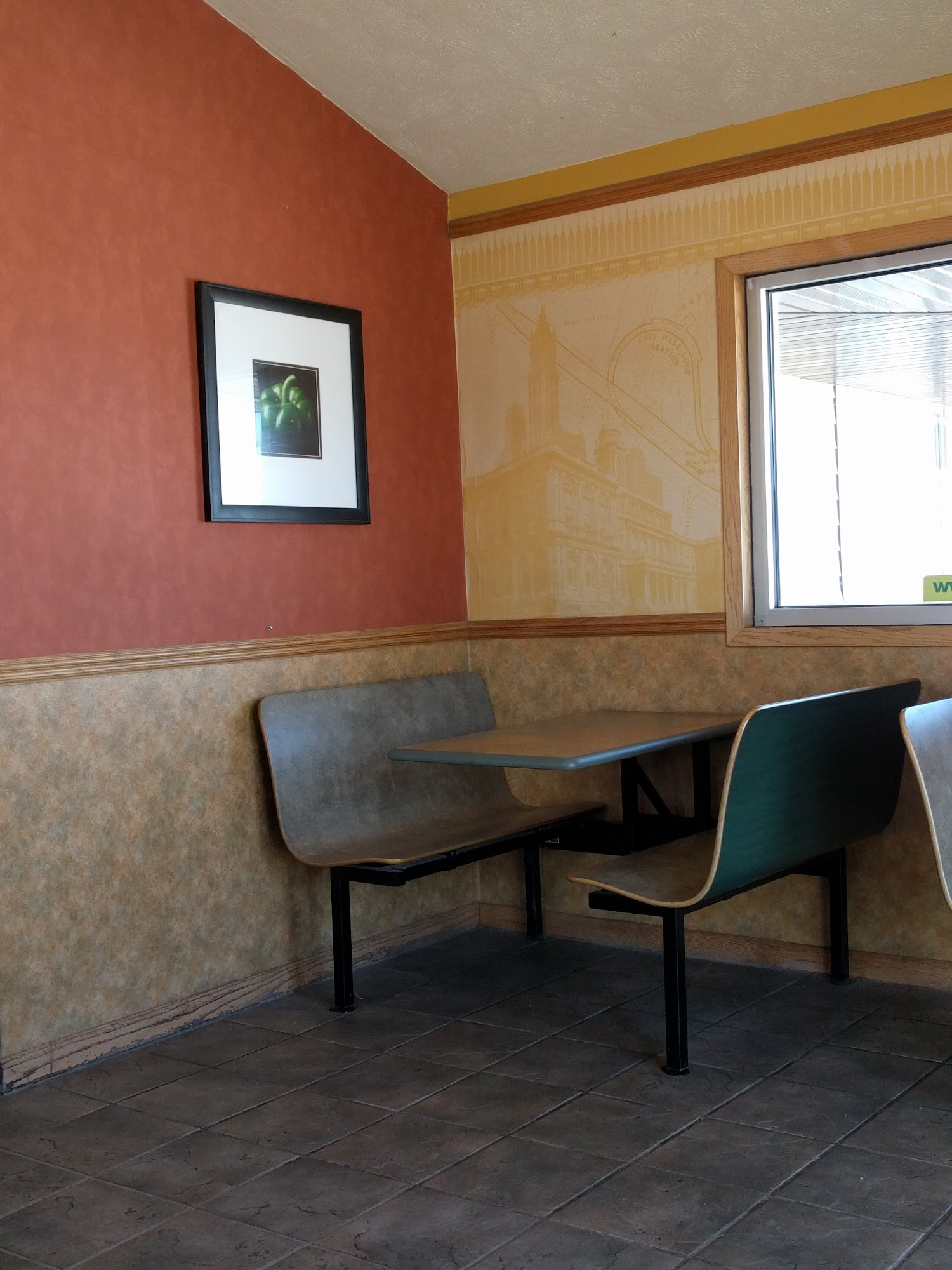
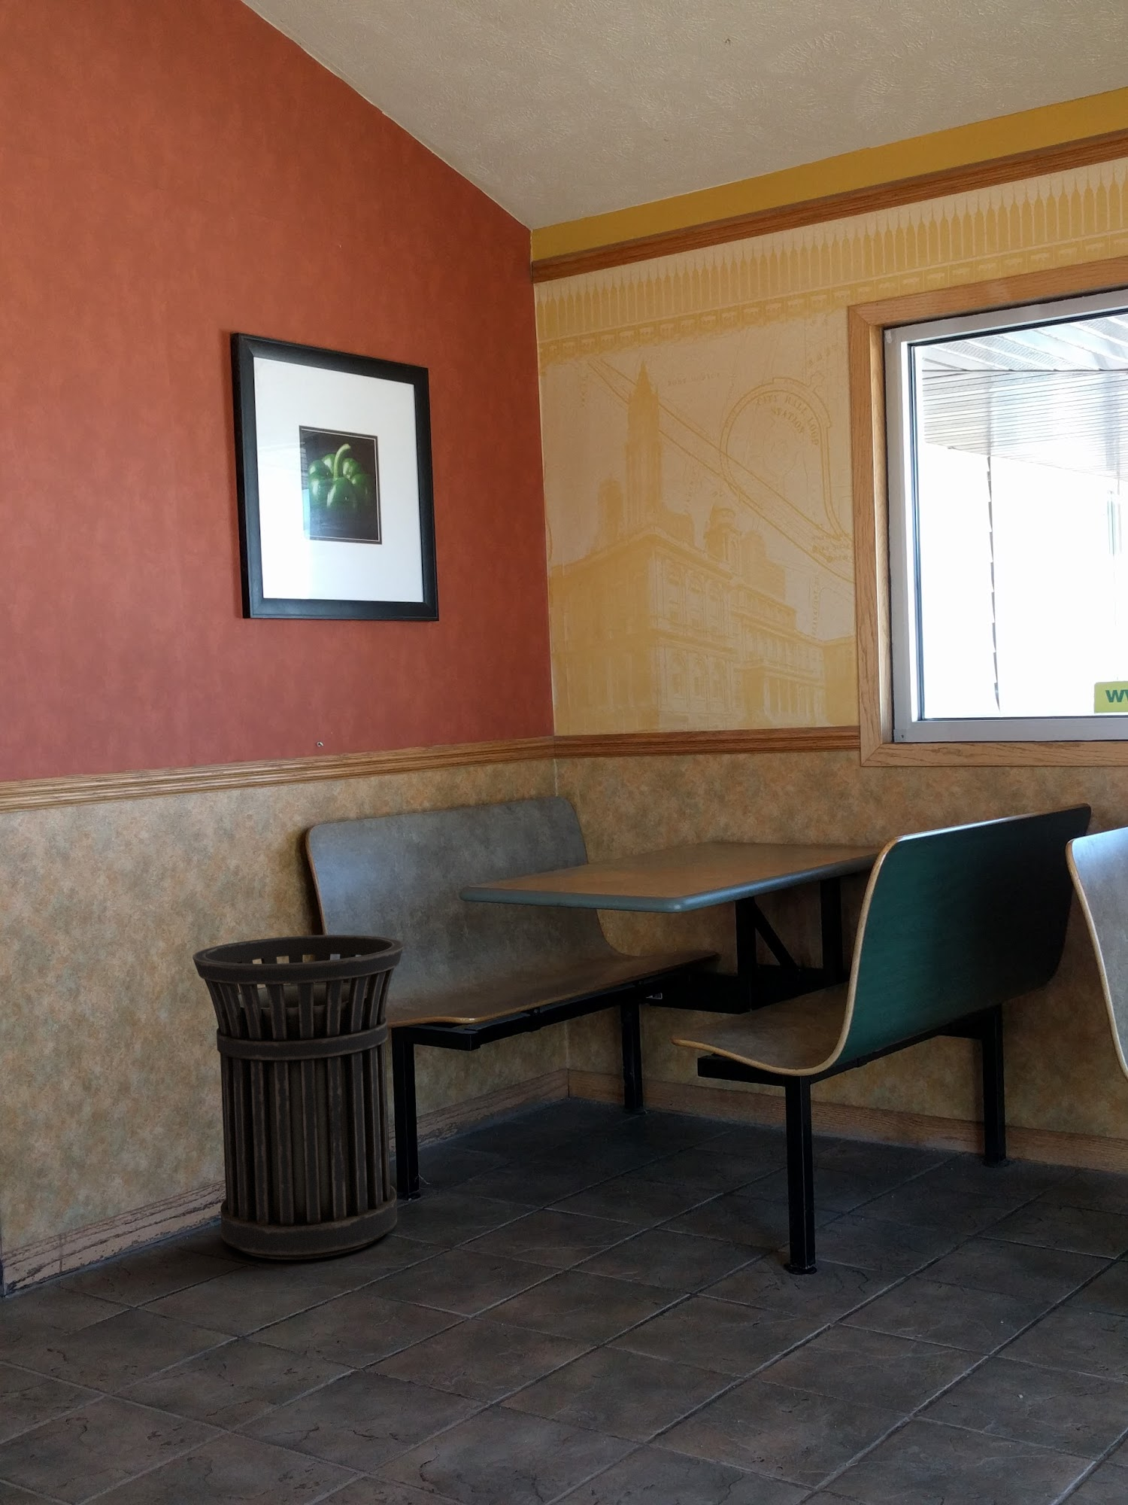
+ trash can [192,934,404,1261]
